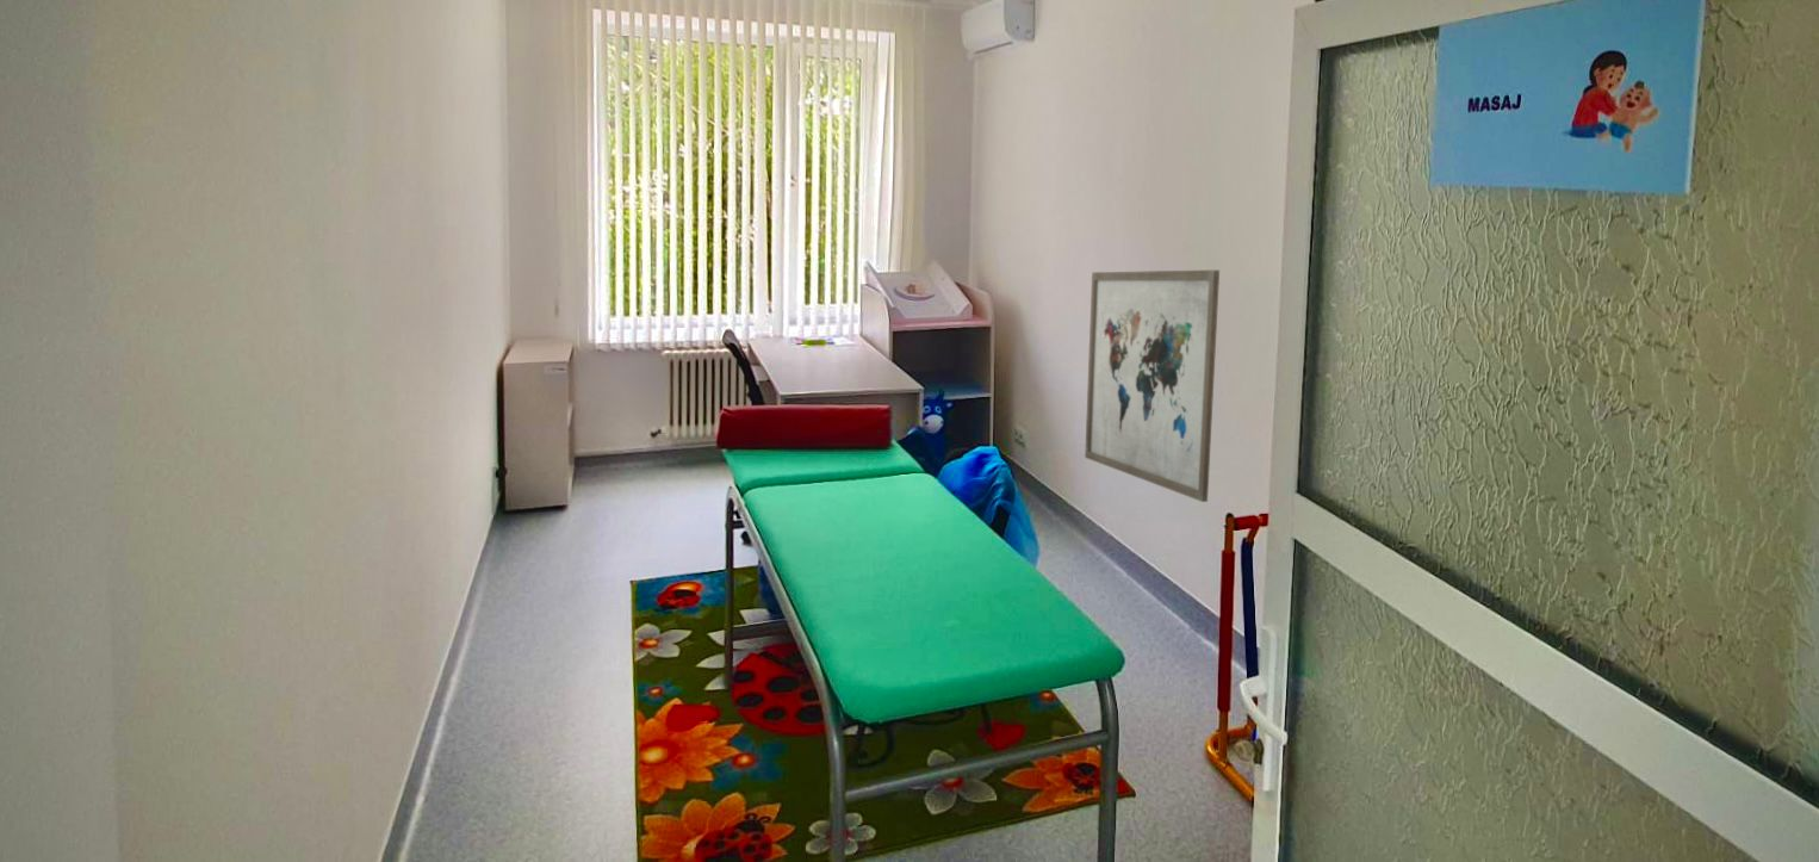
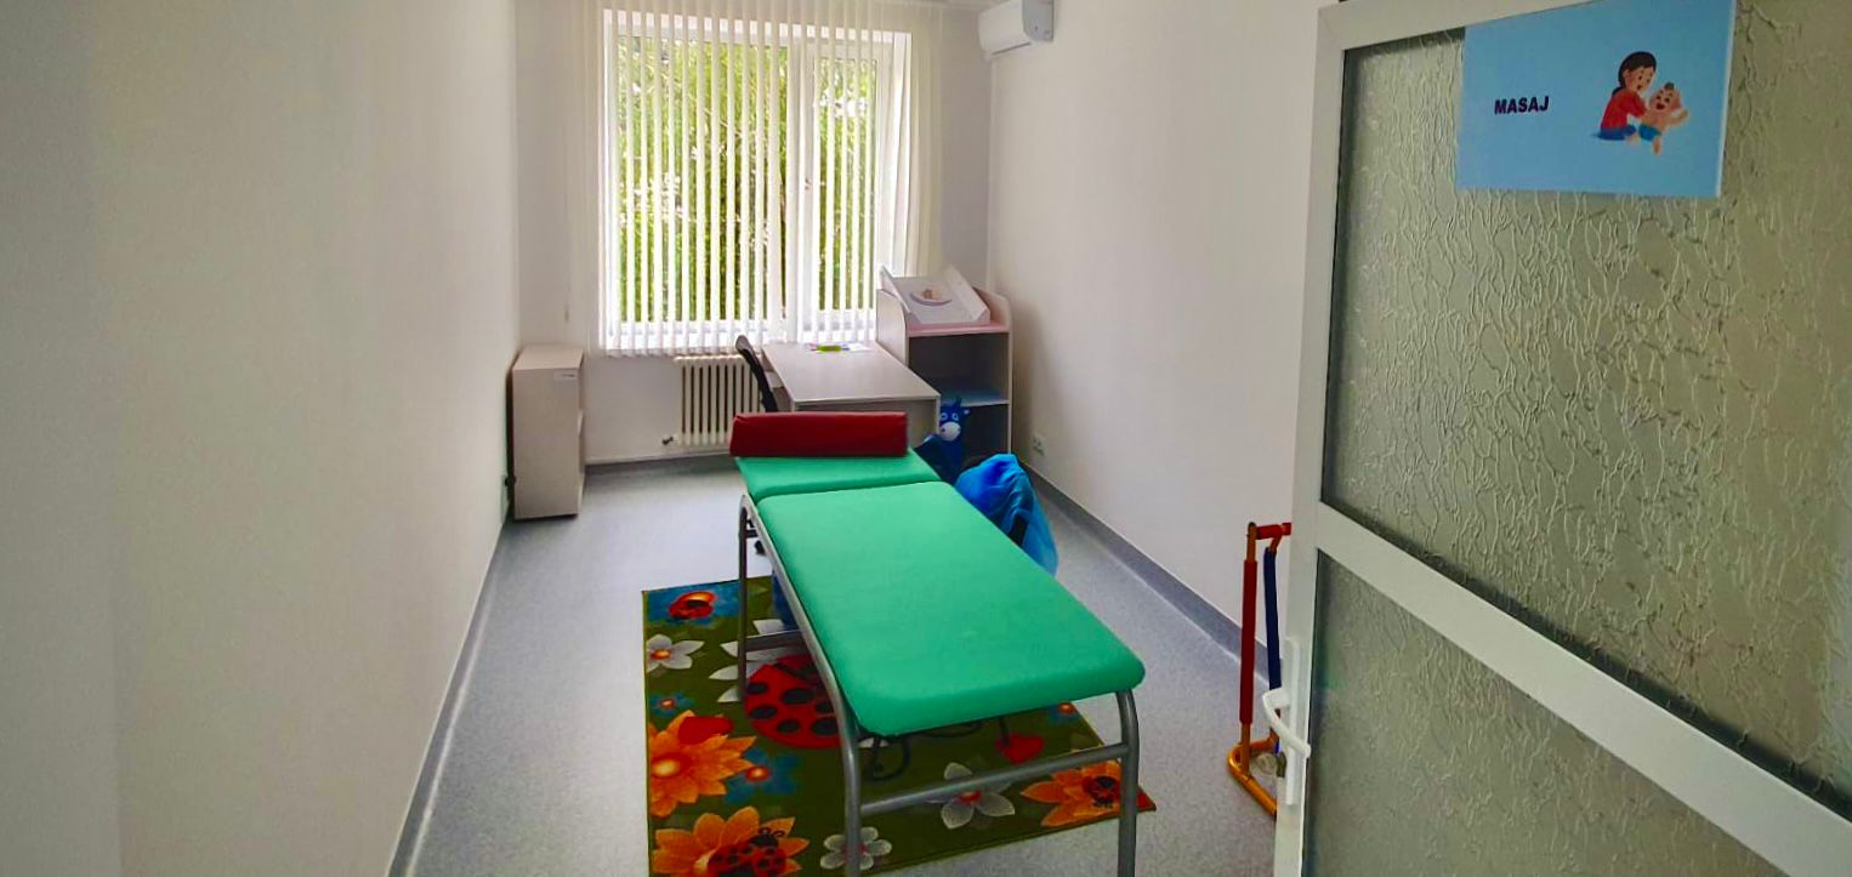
- wall art [1084,269,1221,503]
